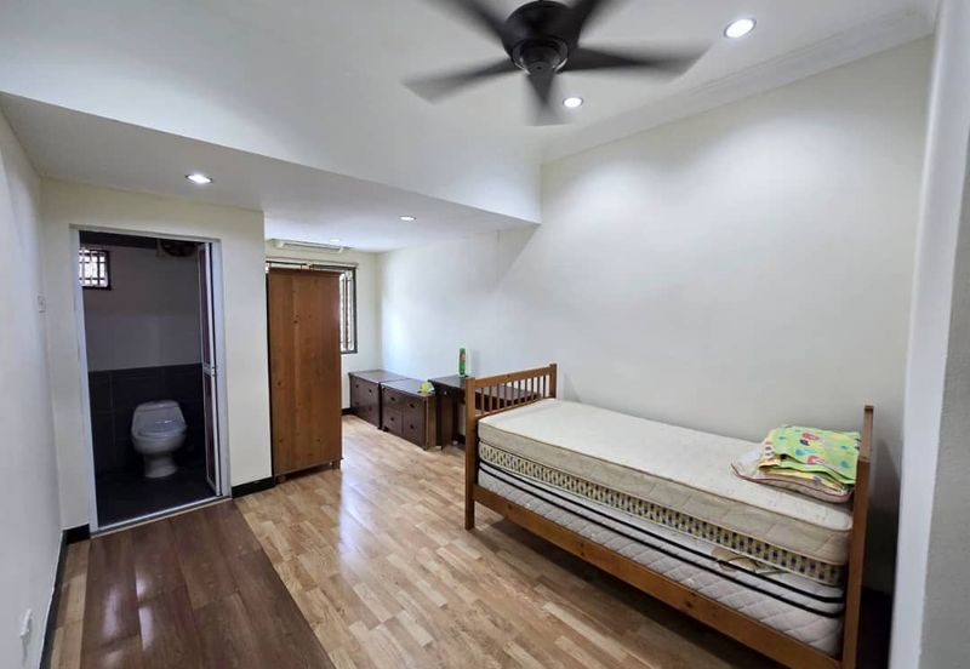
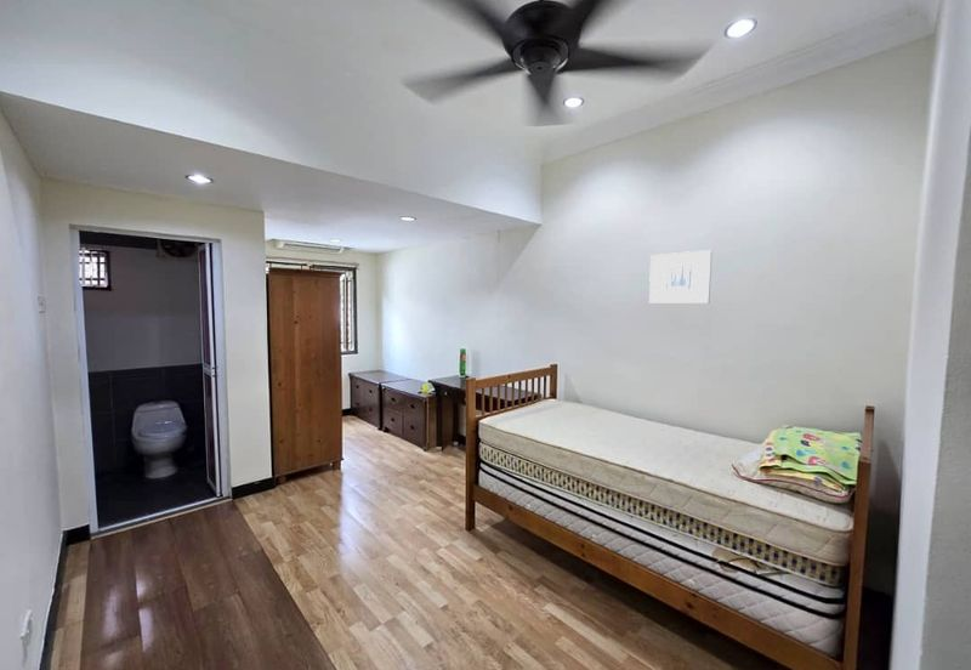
+ wall art [648,249,714,305]
